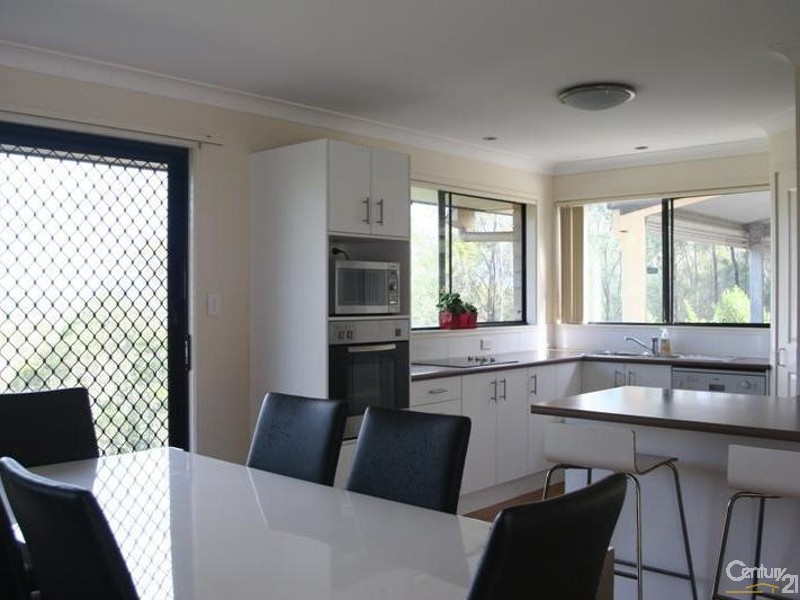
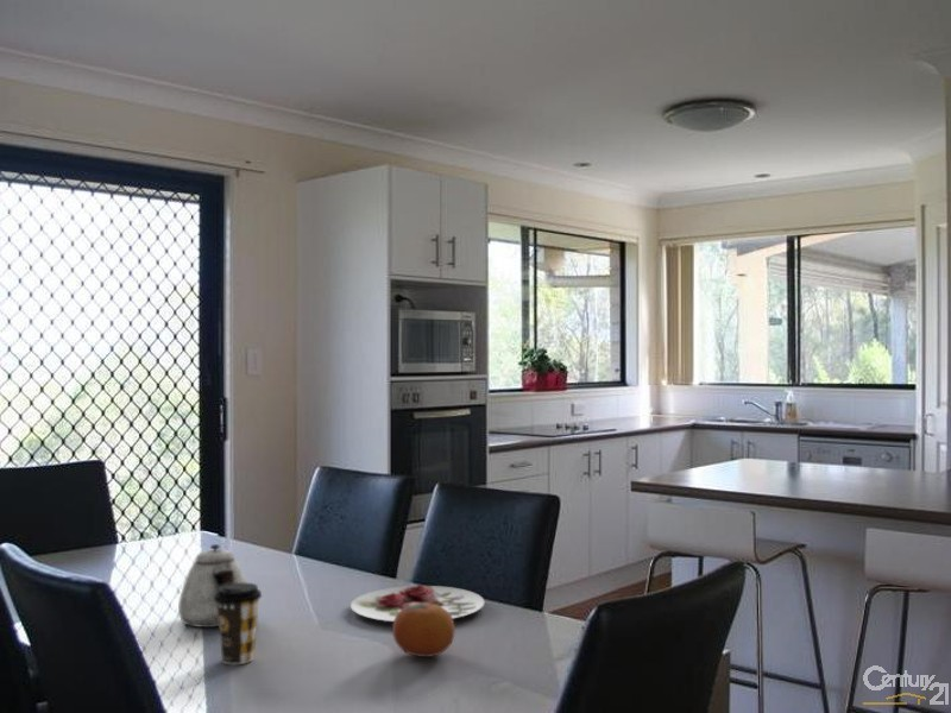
+ fruit [391,604,456,658]
+ coffee cup [214,582,263,665]
+ teapot [177,543,248,629]
+ plate [349,583,486,623]
